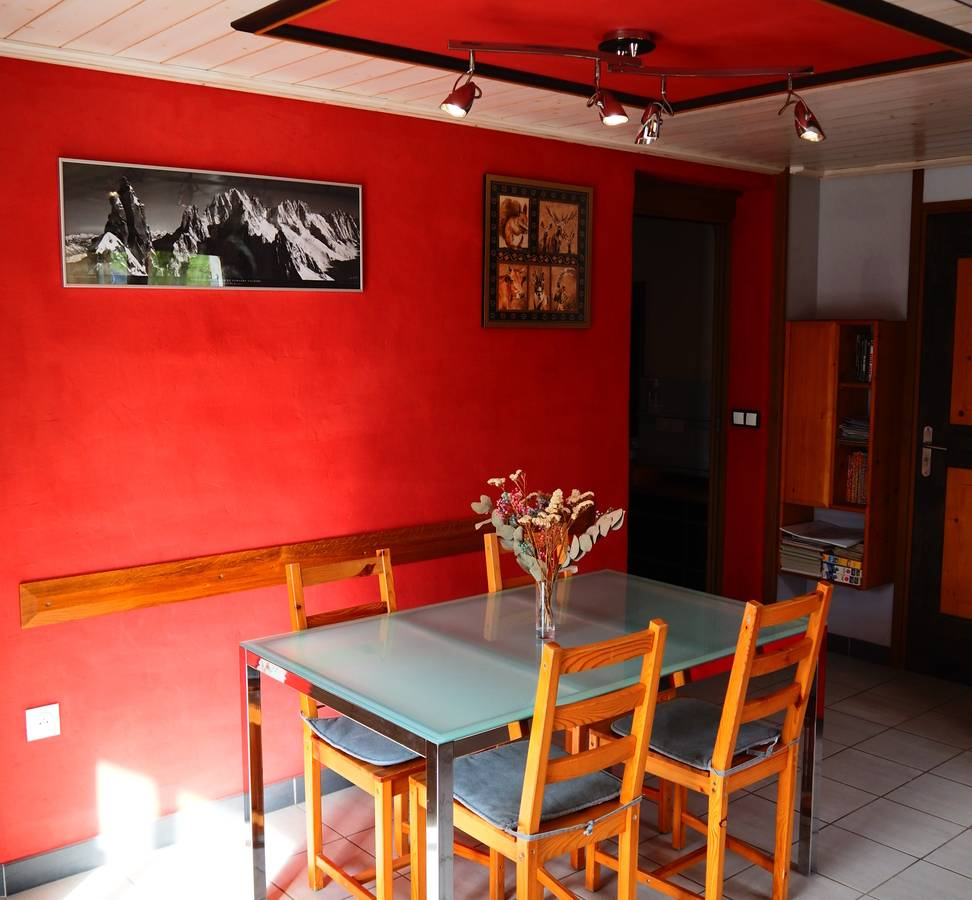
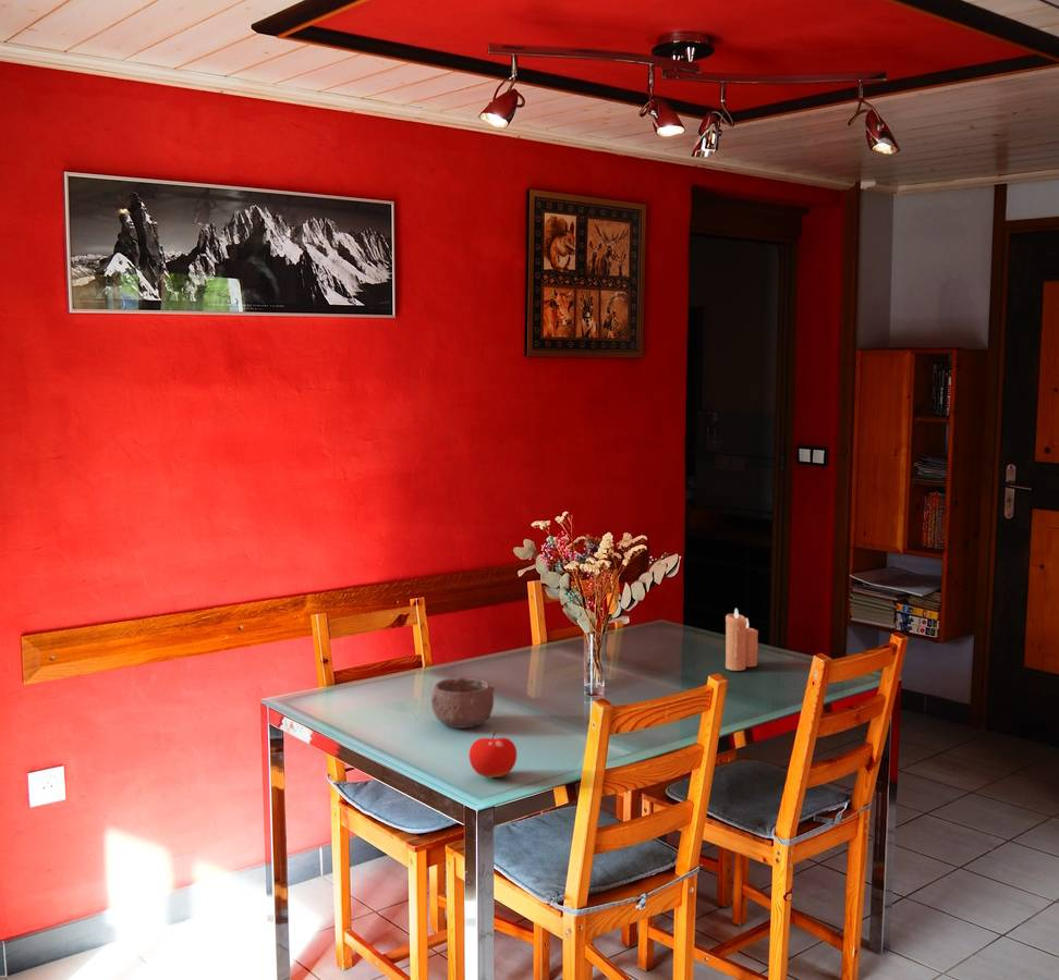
+ fruit [468,730,518,779]
+ bowl [430,676,496,730]
+ candle [725,608,759,672]
